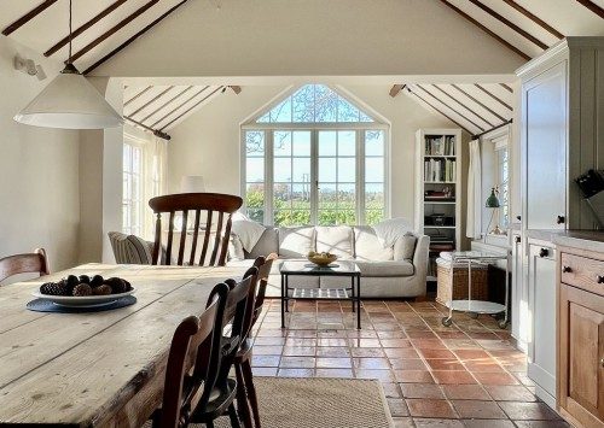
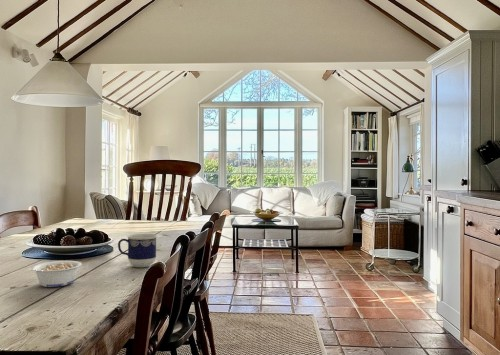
+ legume [26,260,83,288]
+ cup [117,233,158,268]
